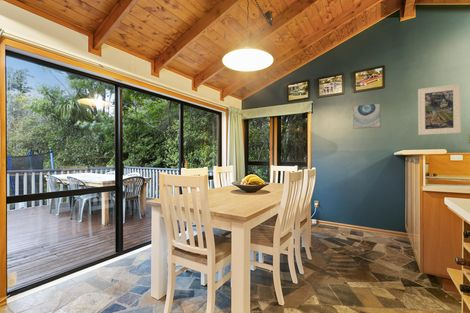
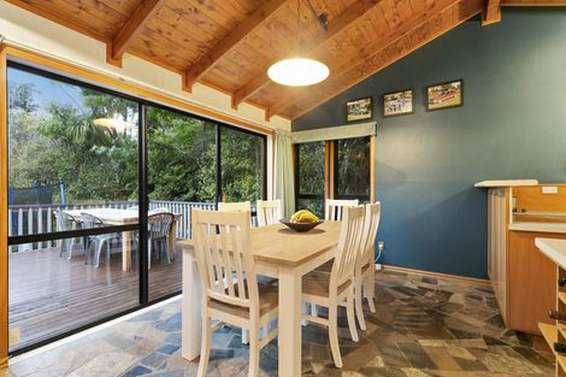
- wall art [352,102,382,130]
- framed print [417,83,462,136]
